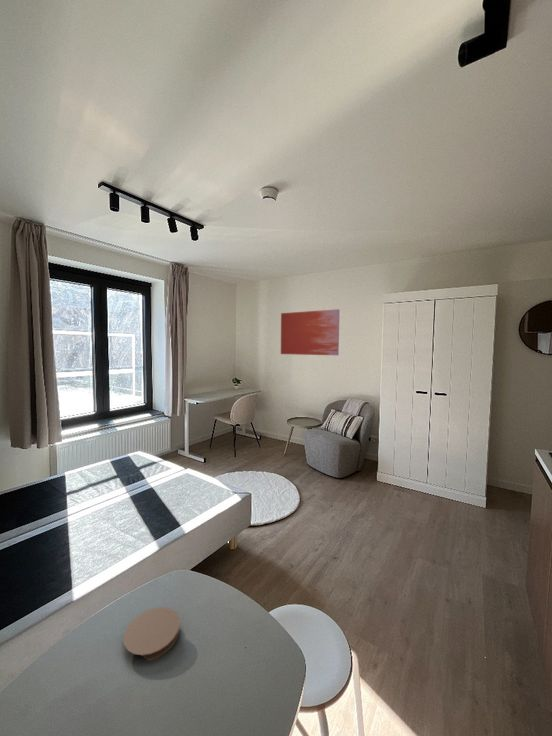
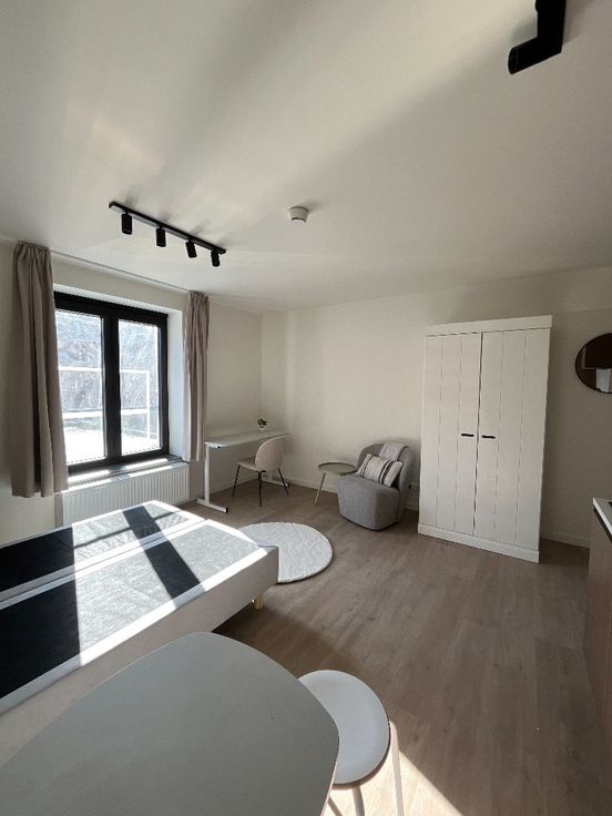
- coaster [122,606,181,662]
- wall art [280,308,341,356]
